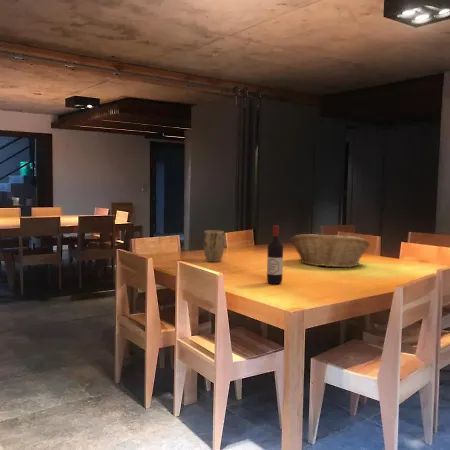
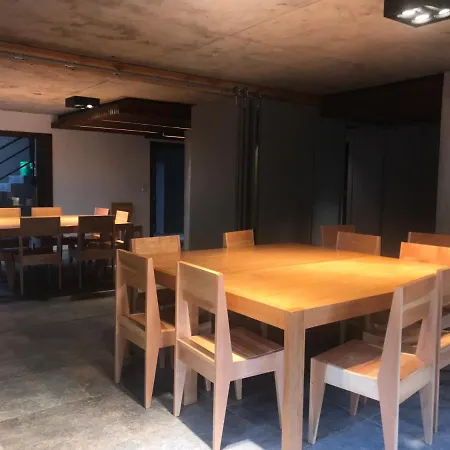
- wine bottle [266,224,284,285]
- plant pot [203,229,225,263]
- fruit basket [289,233,371,269]
